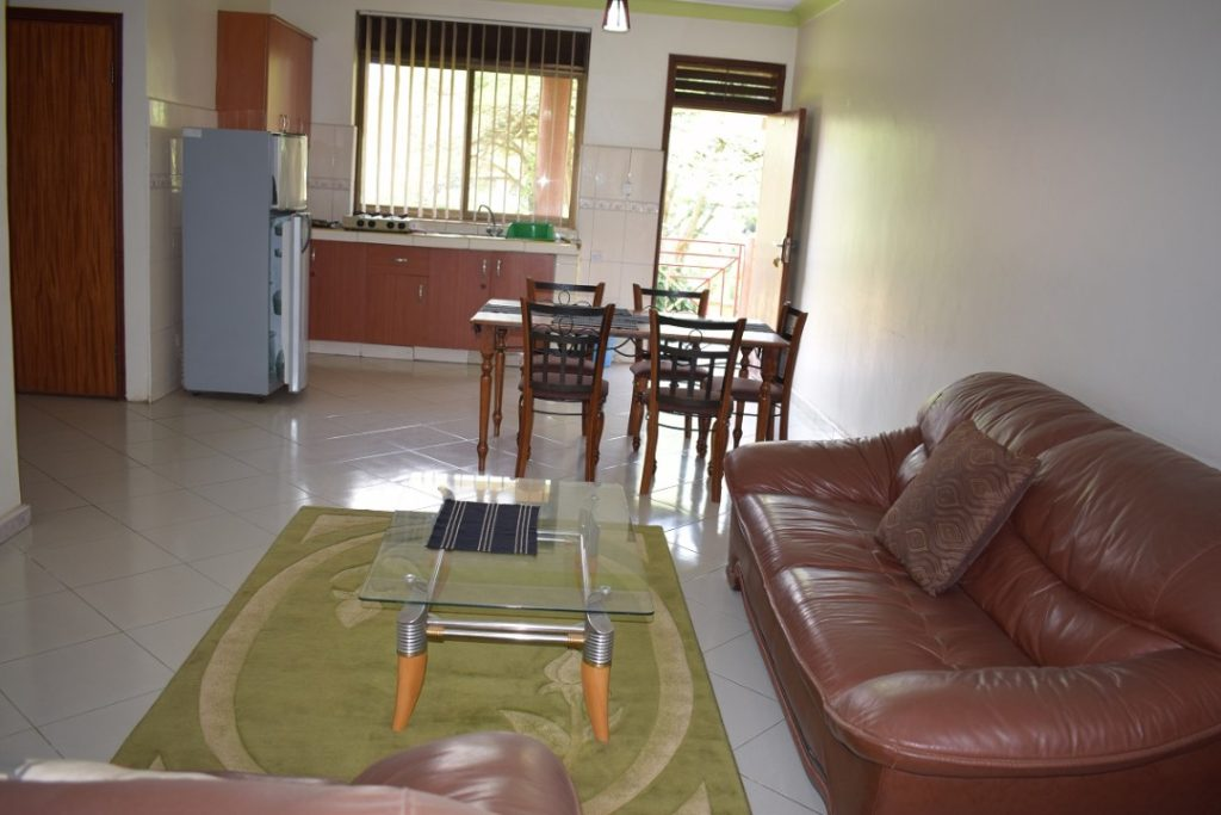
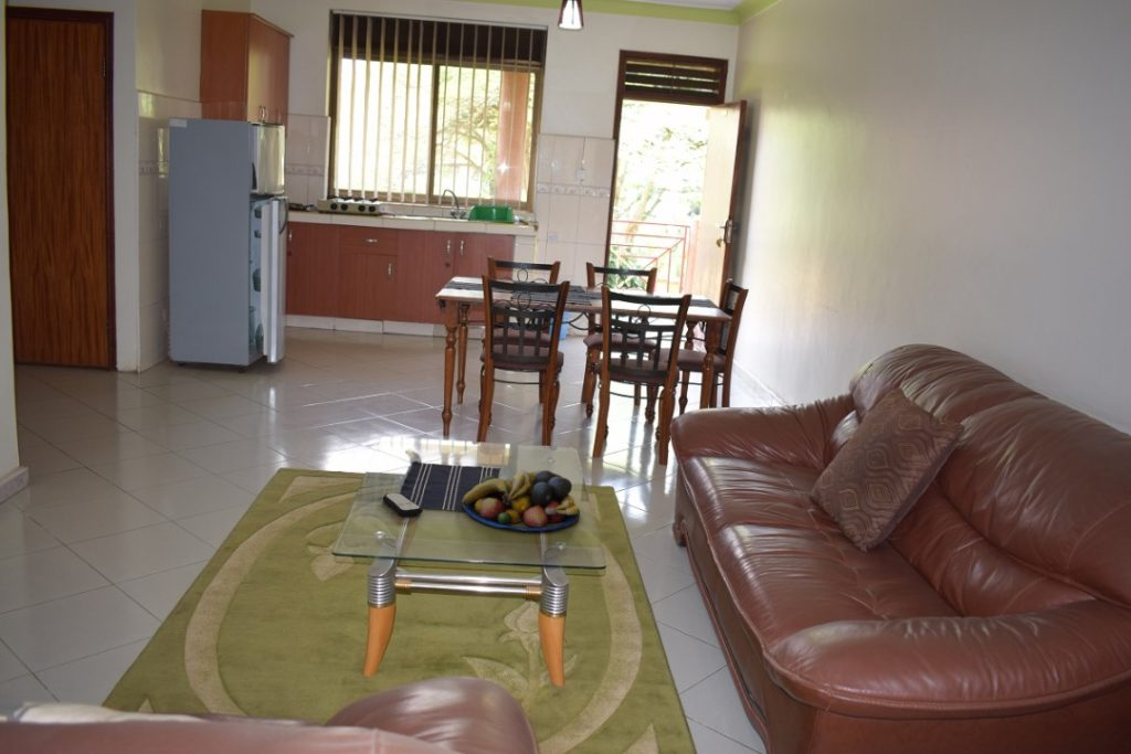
+ fruit bowl [461,469,581,532]
+ remote control [382,492,424,518]
